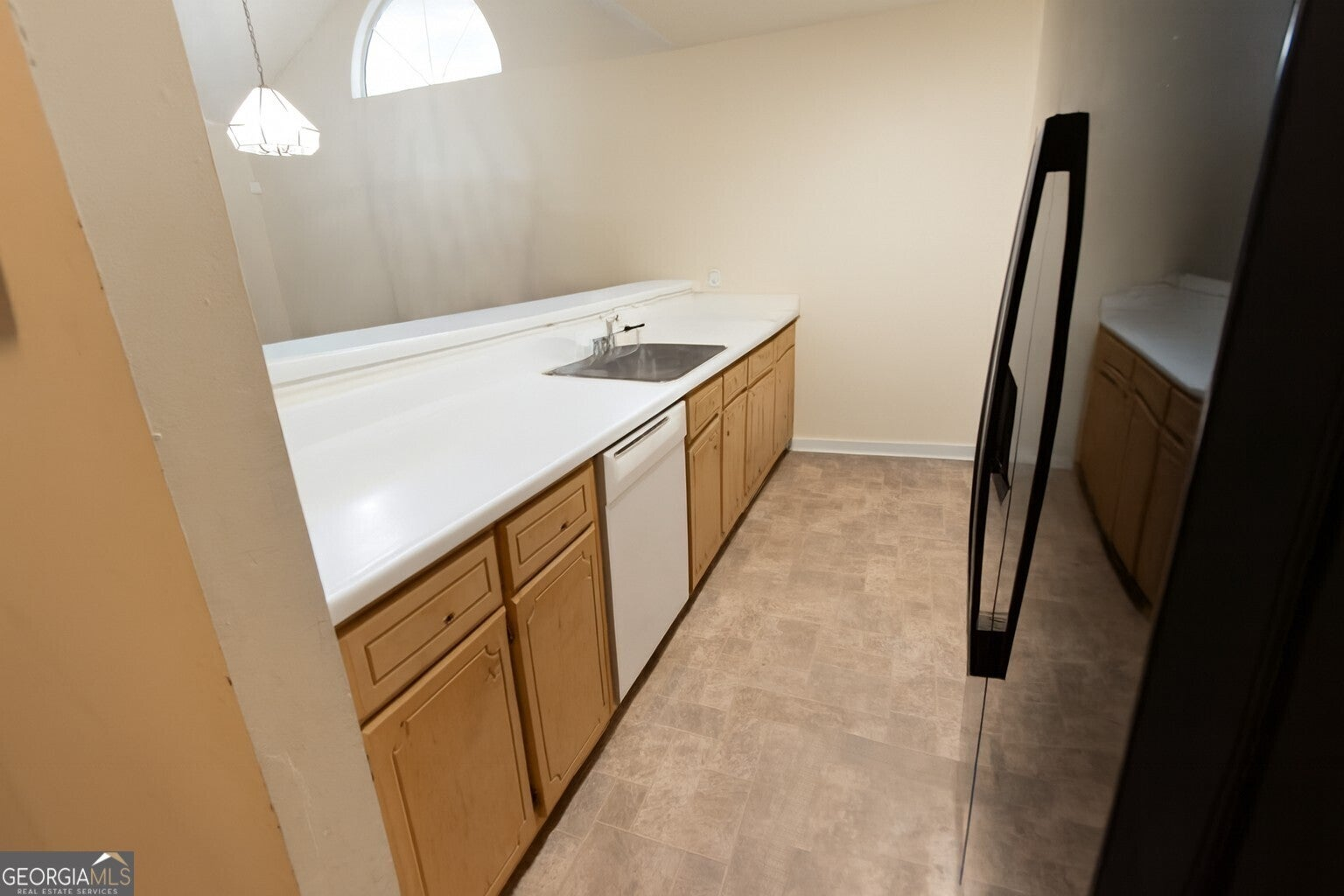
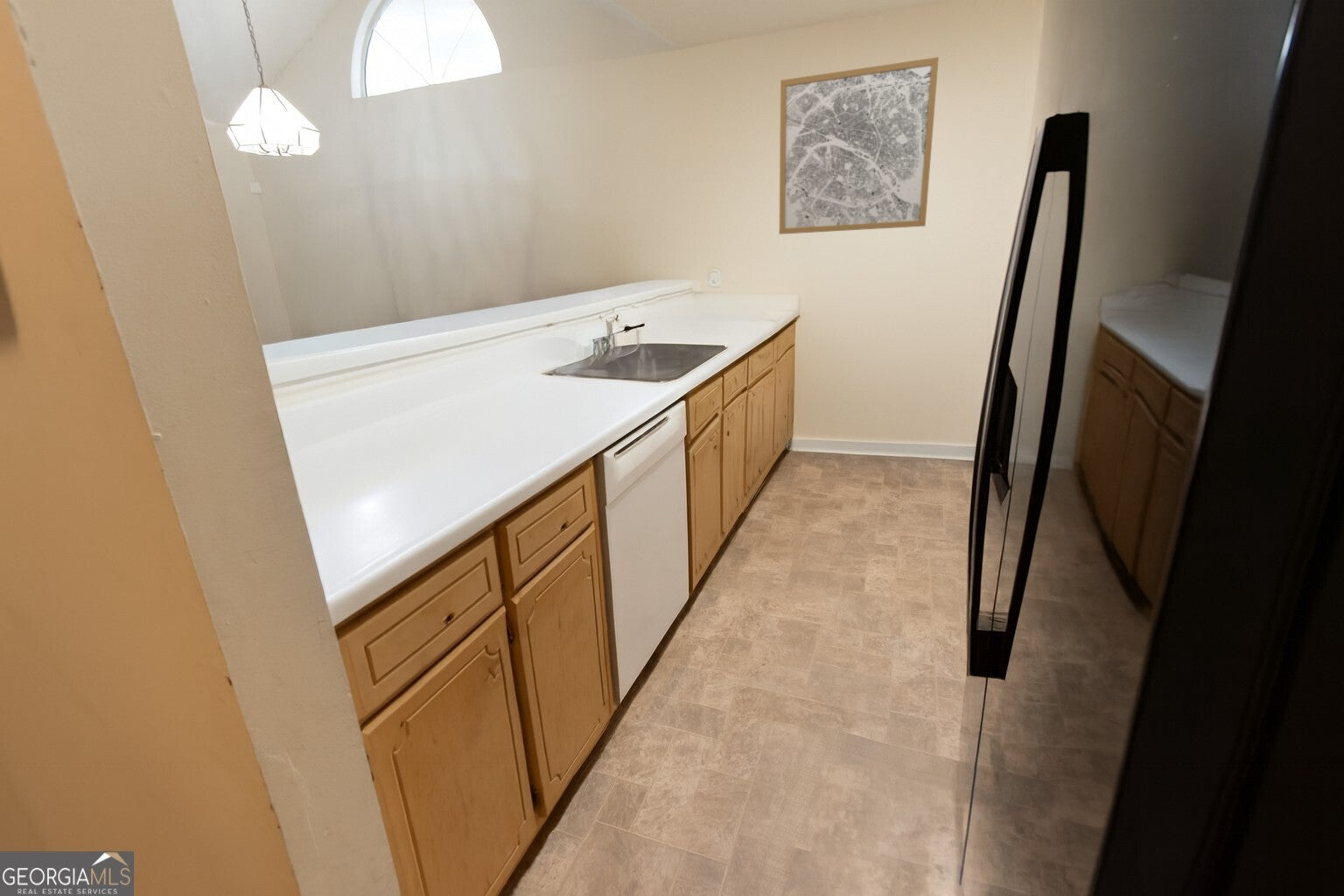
+ wall art [778,56,940,235]
